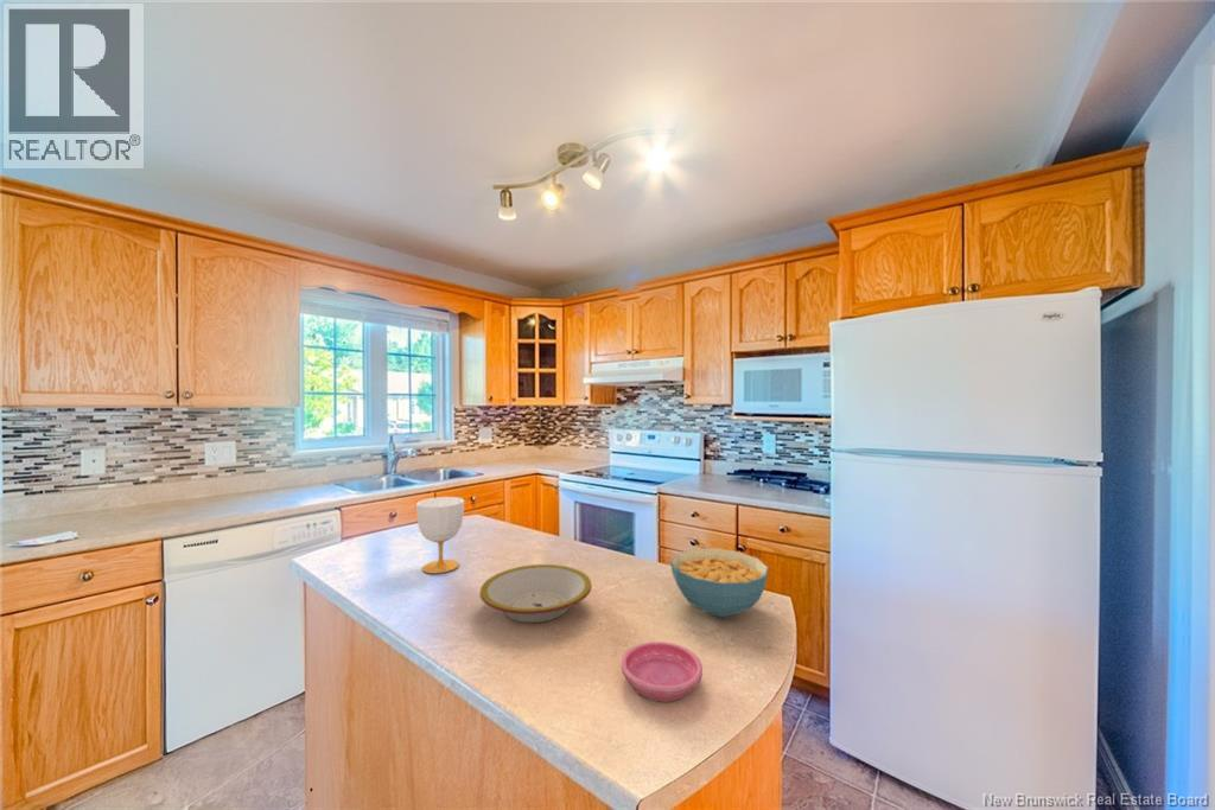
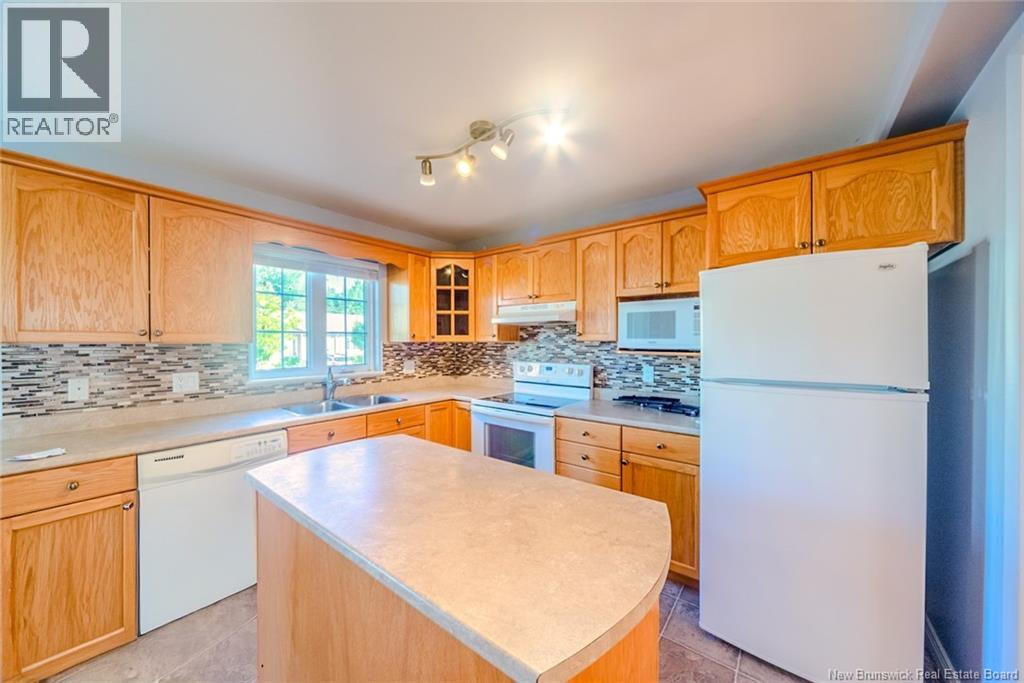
- saucer [621,640,704,703]
- bowl [479,563,593,624]
- cup [415,496,465,575]
- cereal bowl [669,547,770,618]
